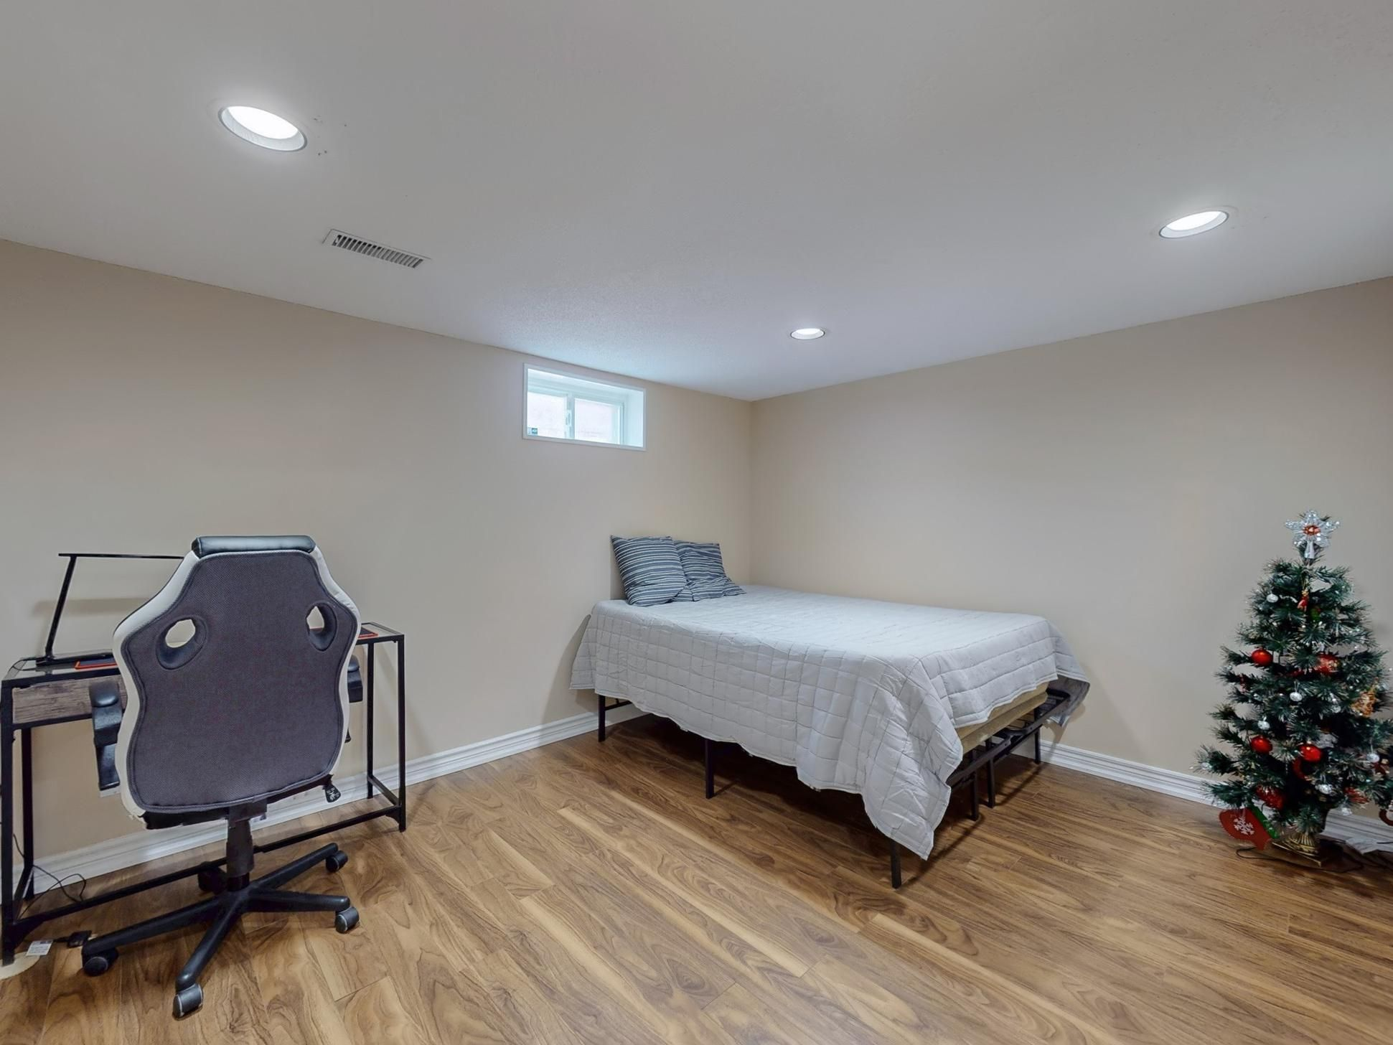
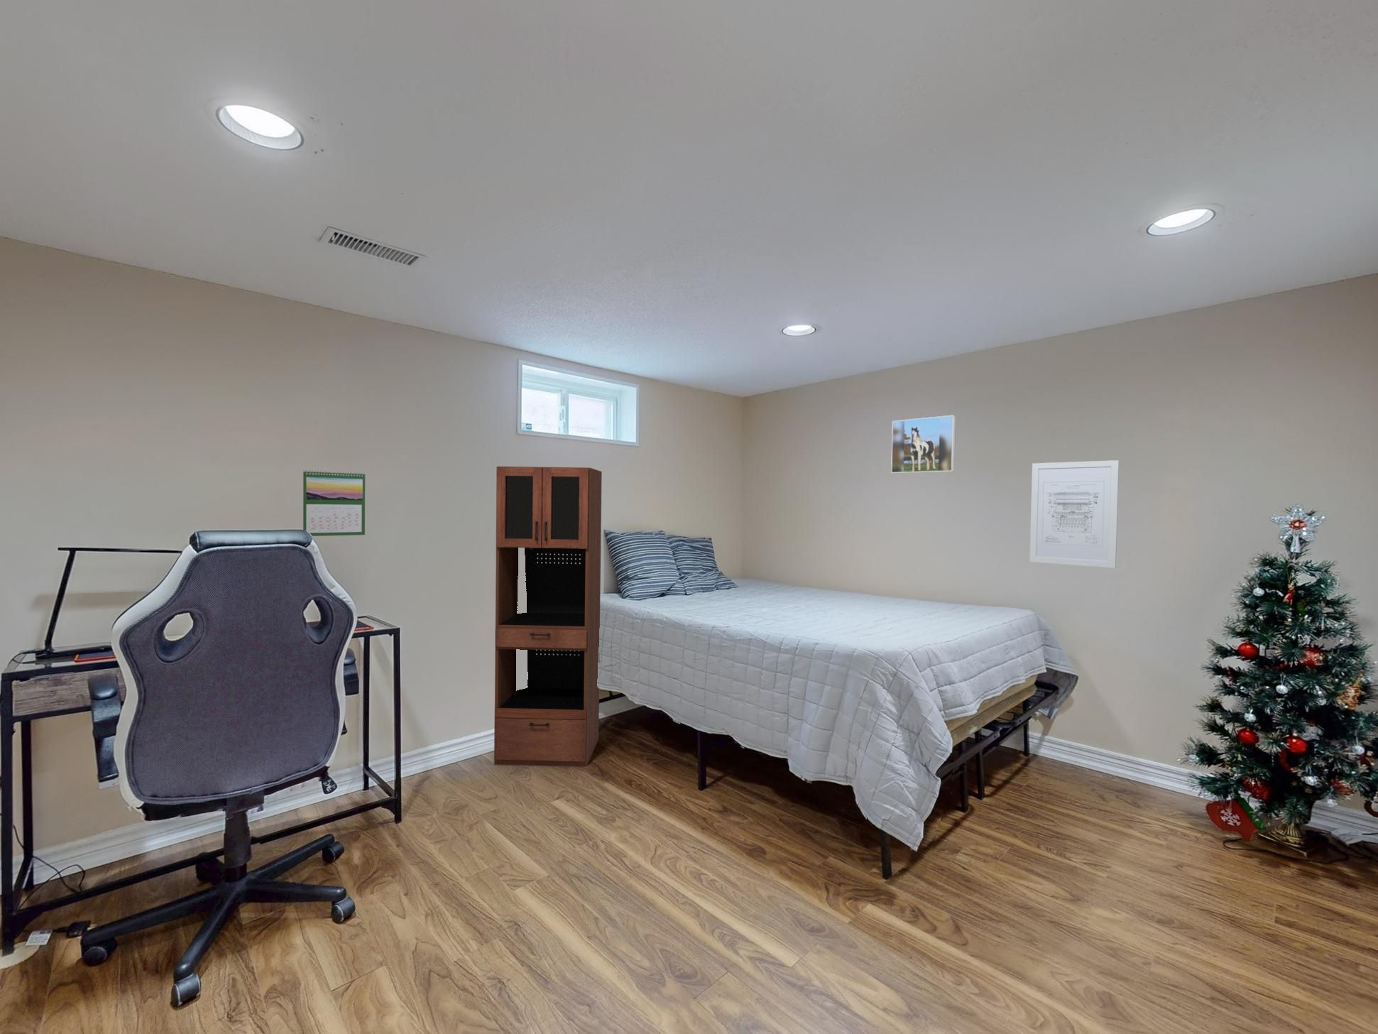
+ cabinet [493,466,603,767]
+ wall art [1028,459,1120,569]
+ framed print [890,415,957,474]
+ calendar [303,469,366,537]
